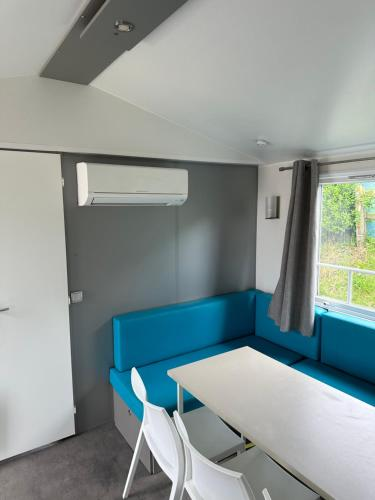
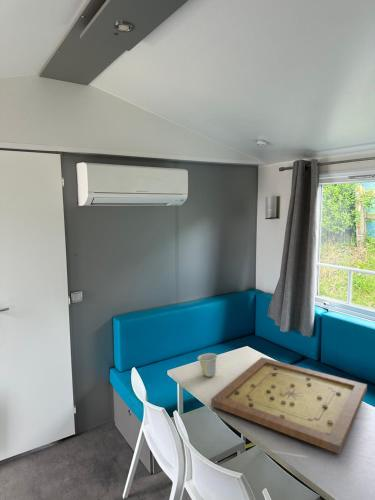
+ cup [197,352,219,378]
+ gameboard [210,356,368,455]
